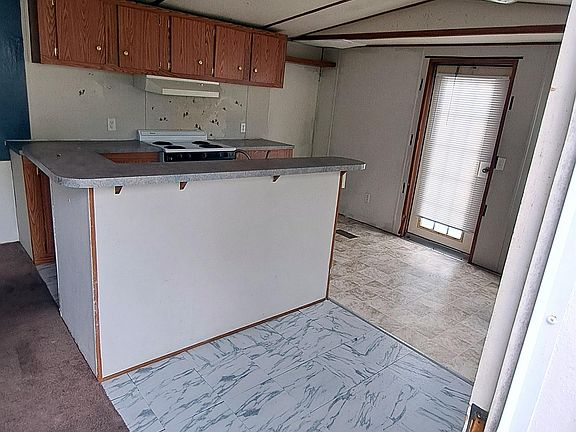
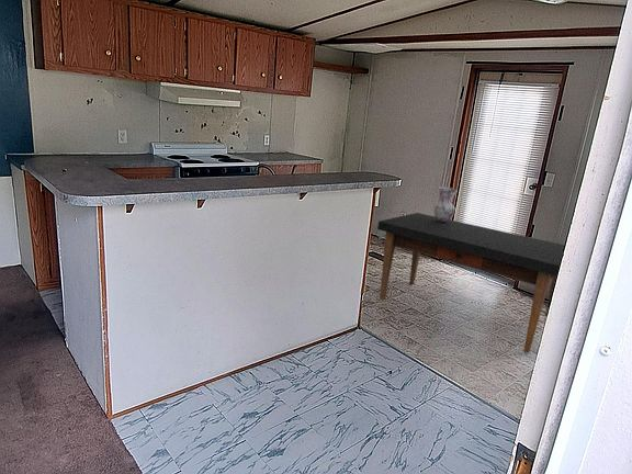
+ dining table [376,212,565,354]
+ vase [433,185,459,222]
